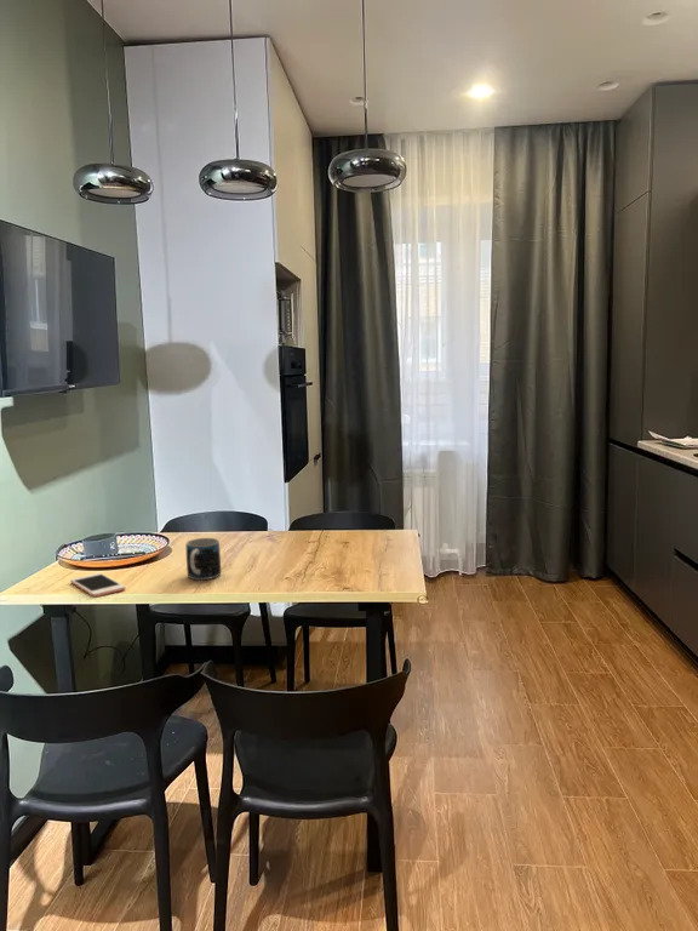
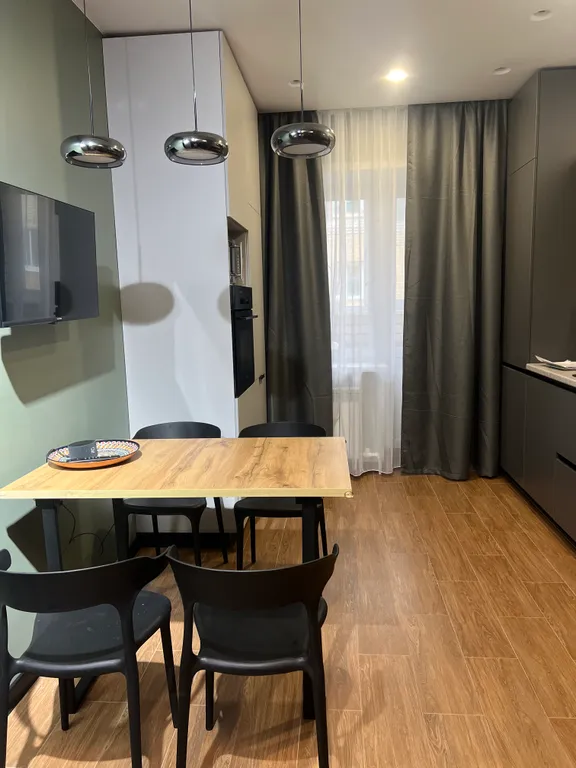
- cell phone [69,572,126,598]
- mug [185,537,222,581]
